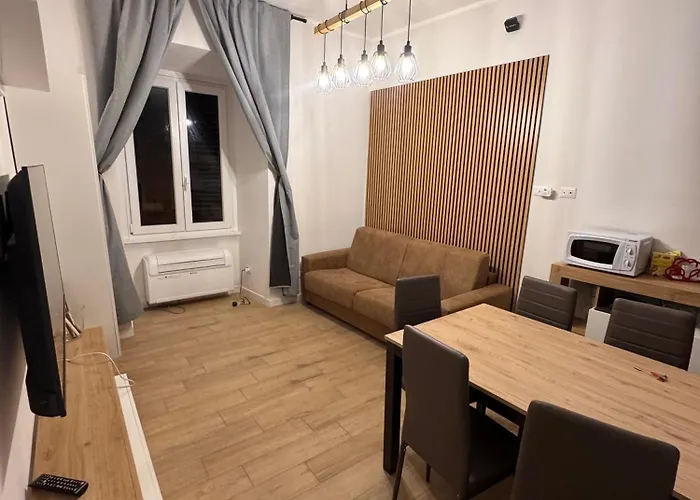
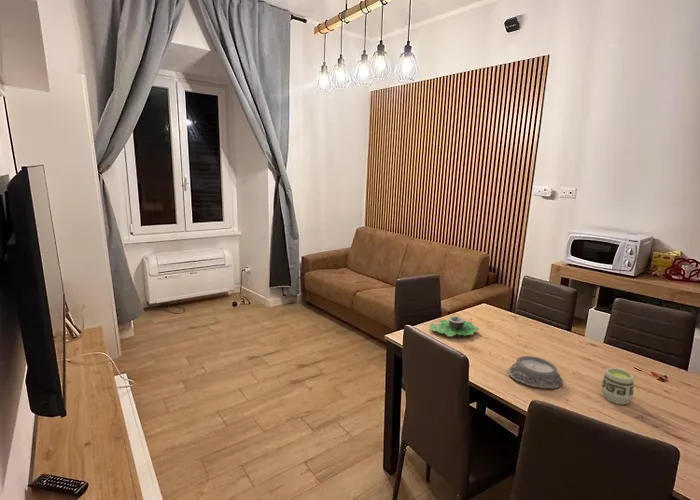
+ succulent planter [428,315,481,337]
+ mortar [507,355,564,389]
+ cup [600,367,635,406]
